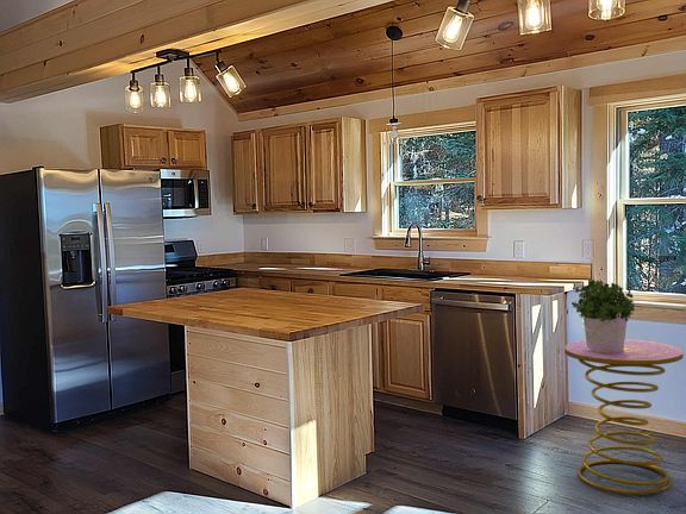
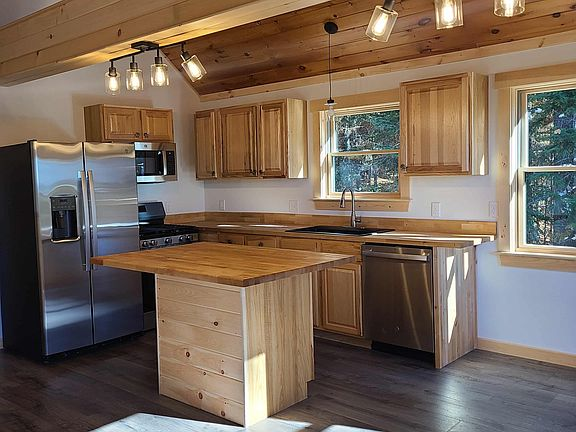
- side table [563,338,685,495]
- potted plant [570,278,636,353]
